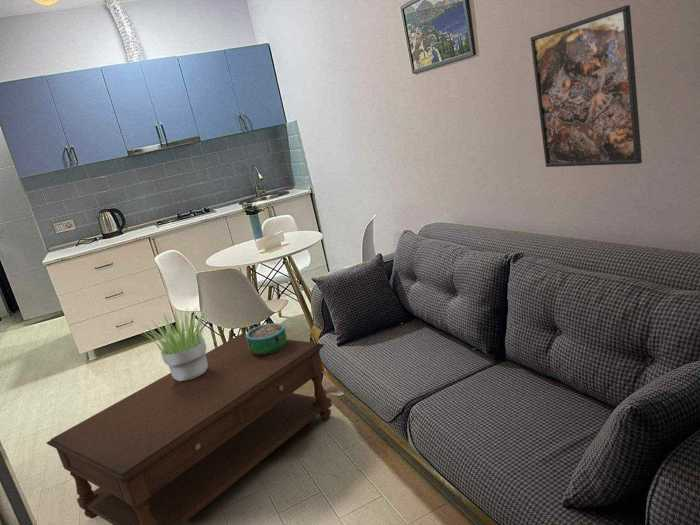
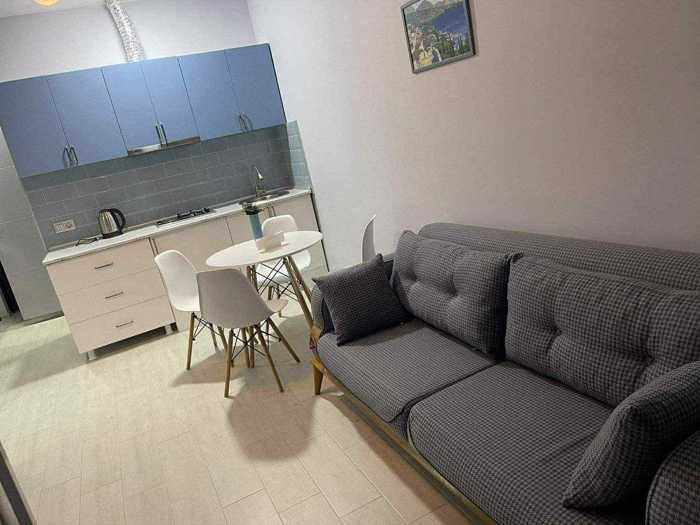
- potted plant [139,306,208,381]
- decorative bowl [246,322,288,355]
- coffee table [46,333,333,525]
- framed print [530,4,643,168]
